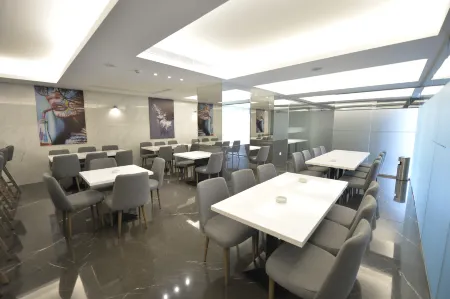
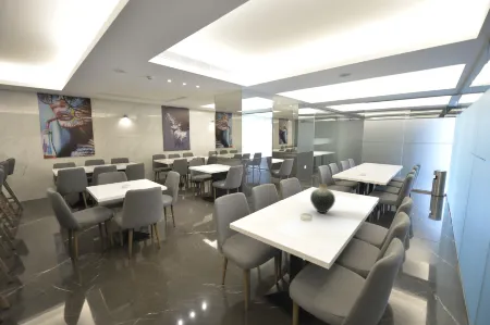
+ vase [309,183,336,214]
